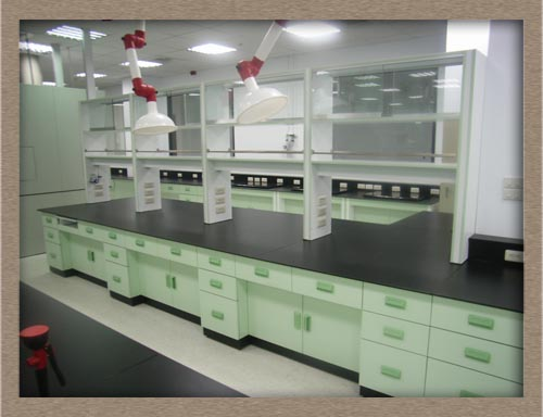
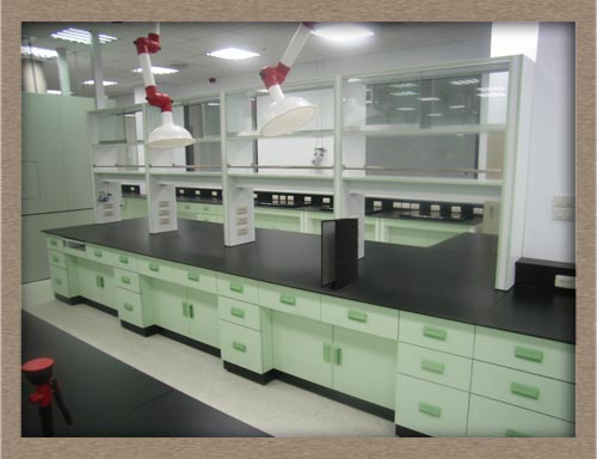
+ binder [320,218,359,290]
